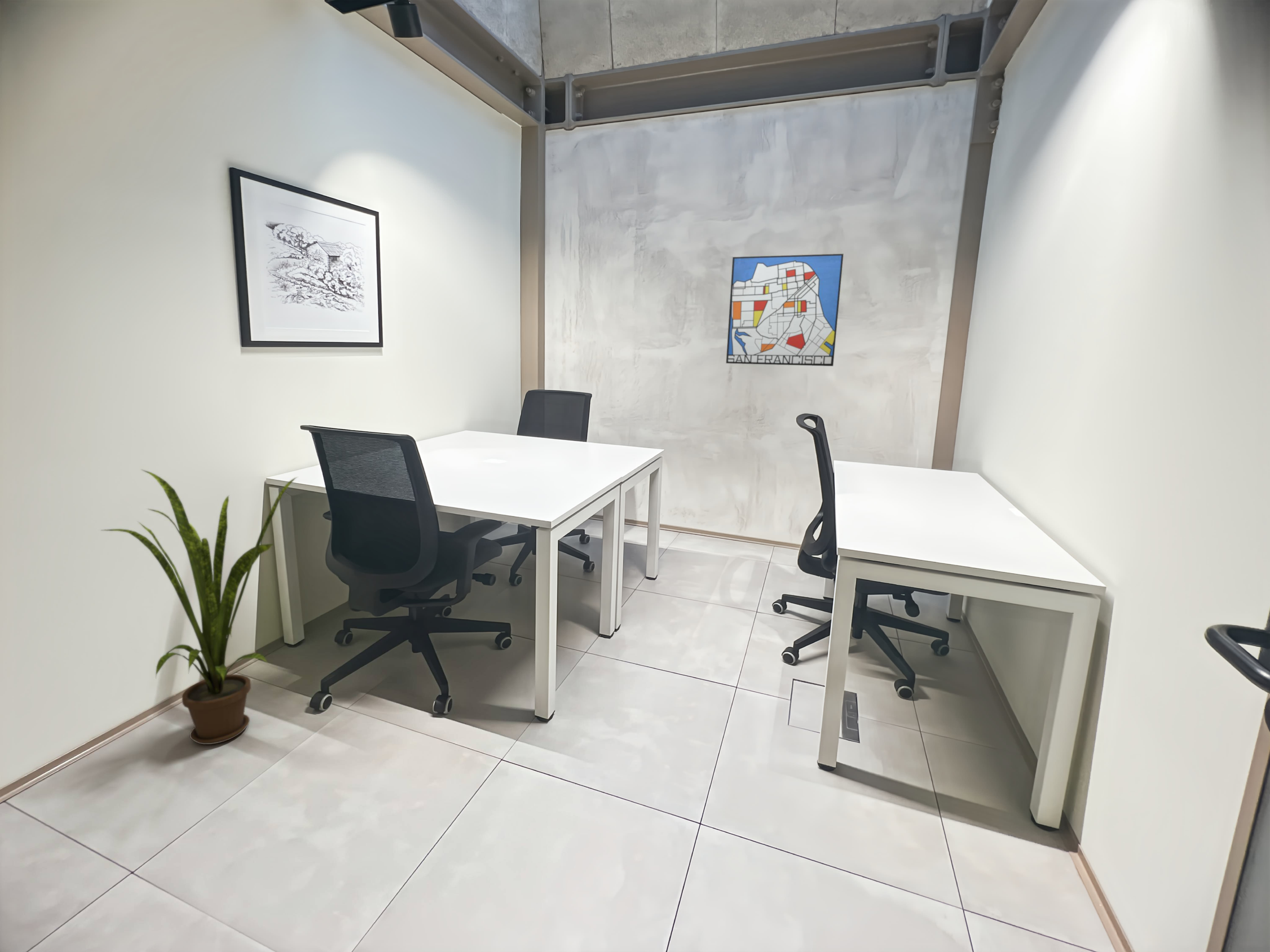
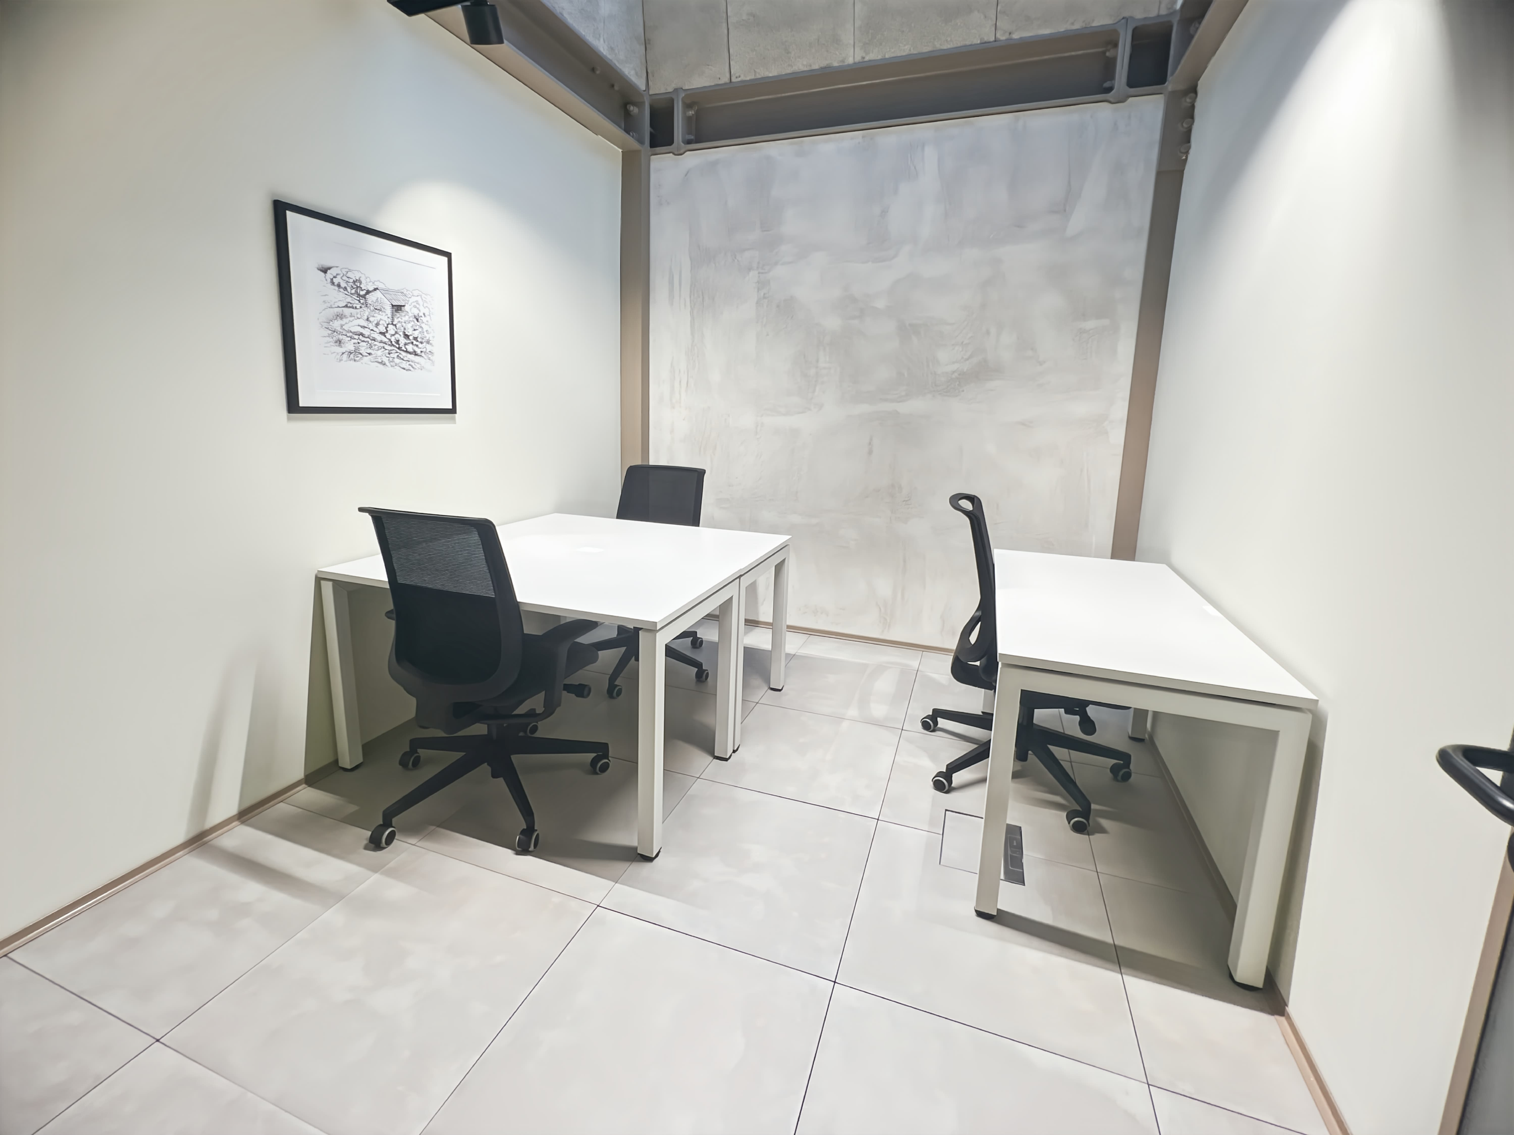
- wall art [726,254,844,366]
- house plant [99,468,299,745]
